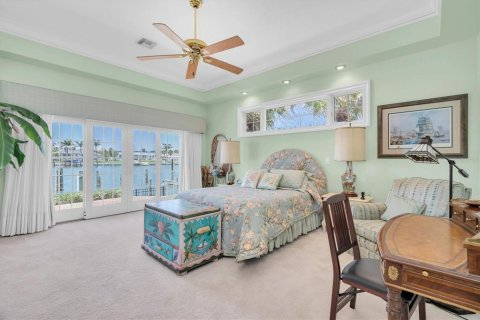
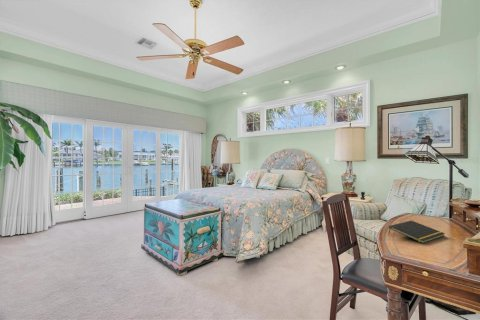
+ notepad [388,220,446,244]
